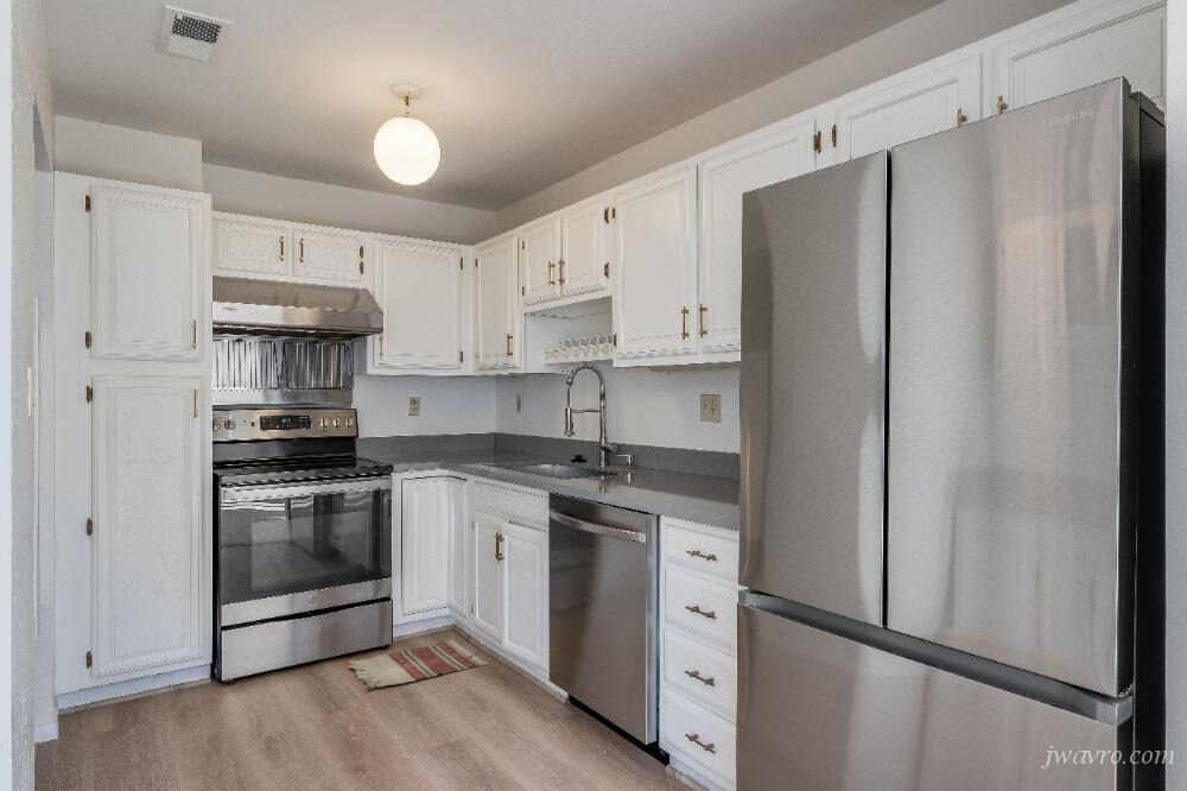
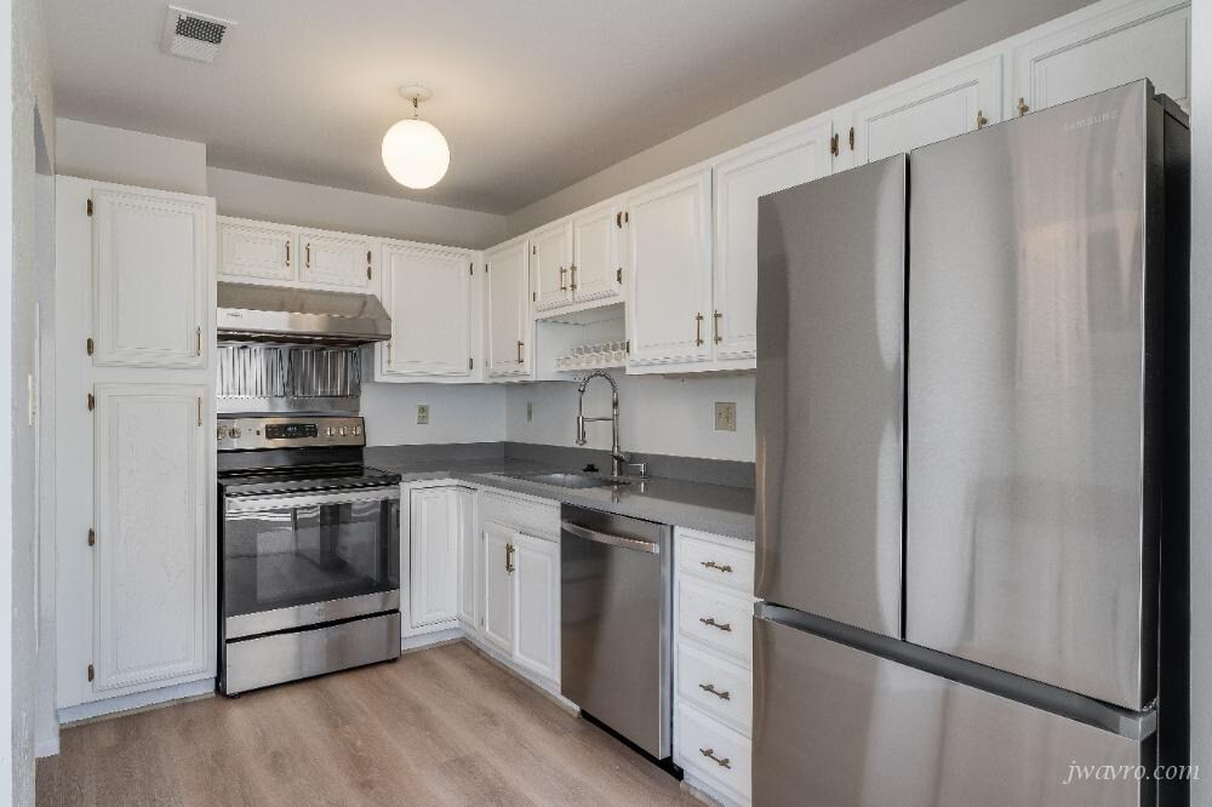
- rug [347,638,489,689]
